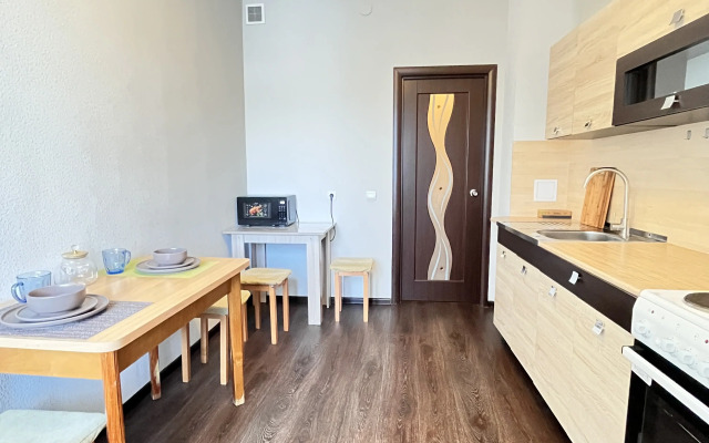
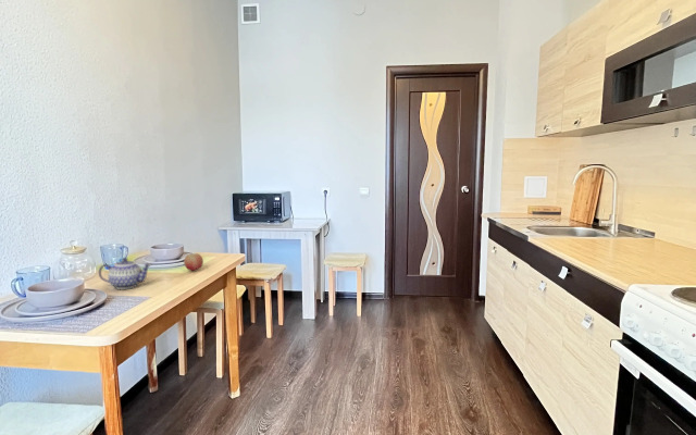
+ fruit [183,252,204,272]
+ teapot [98,257,152,290]
